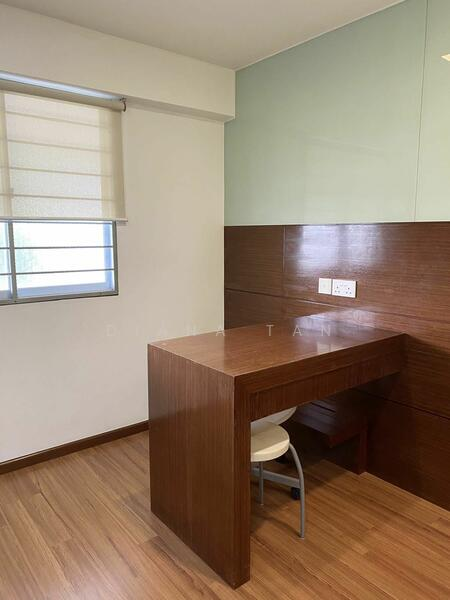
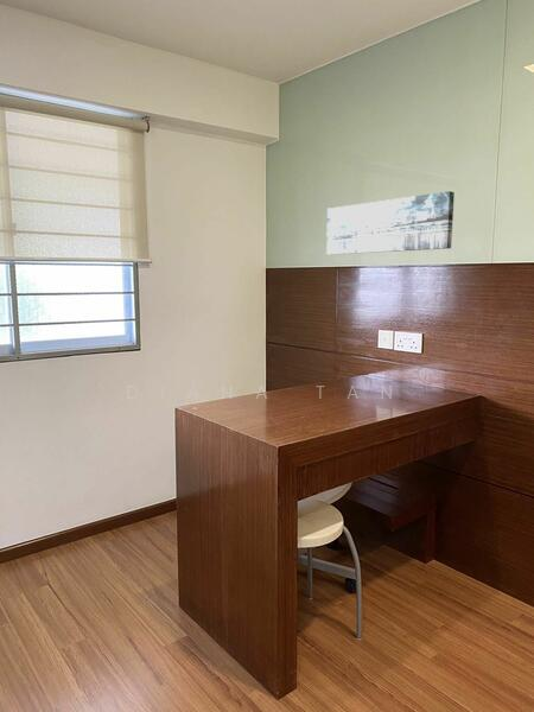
+ wall art [325,190,456,255]
